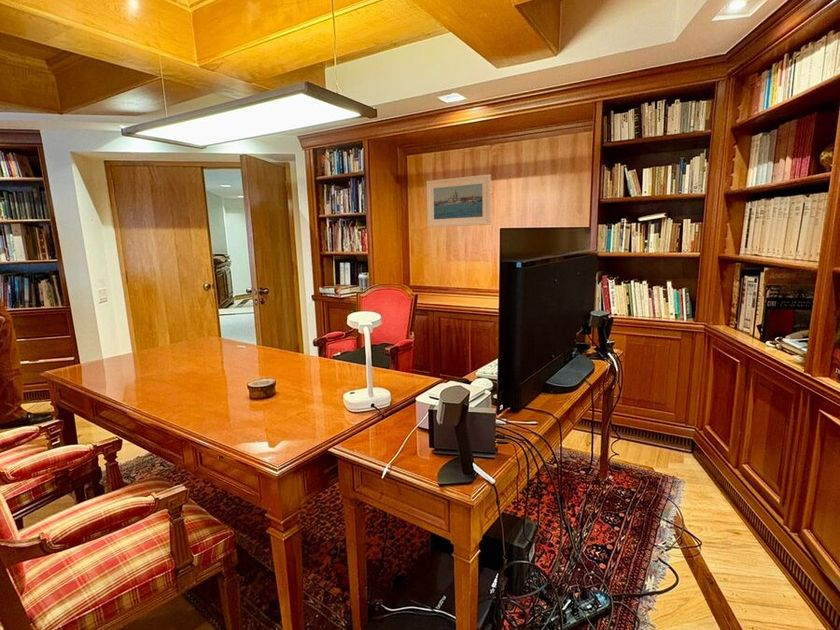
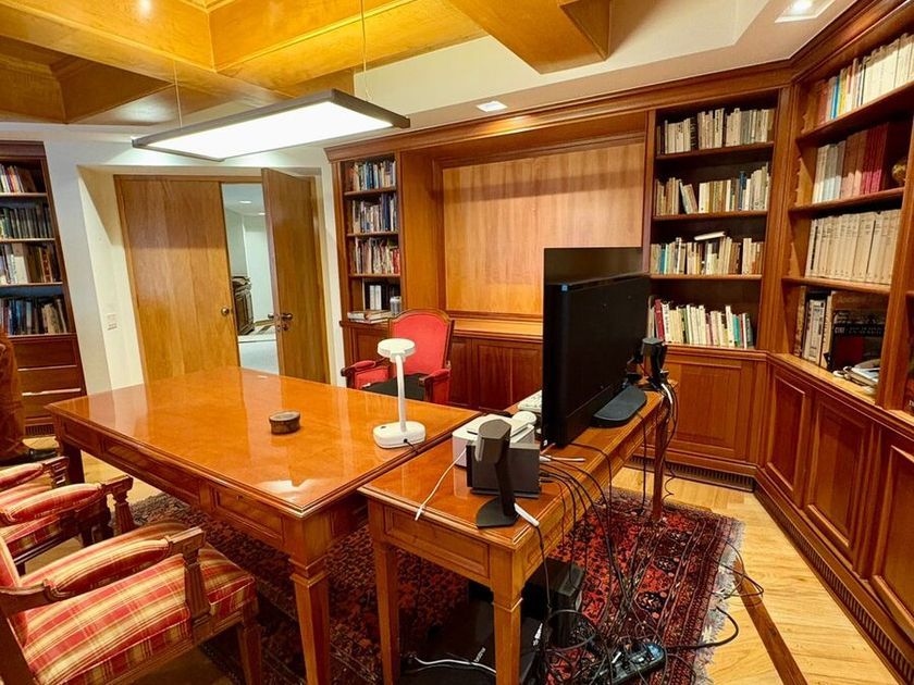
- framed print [426,173,492,228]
